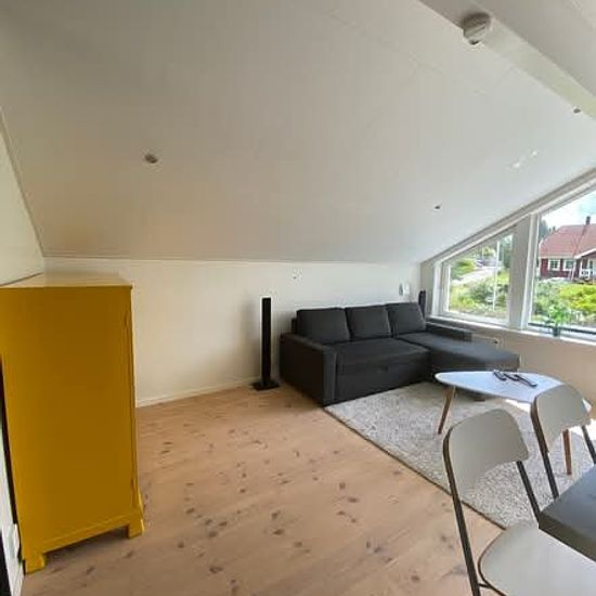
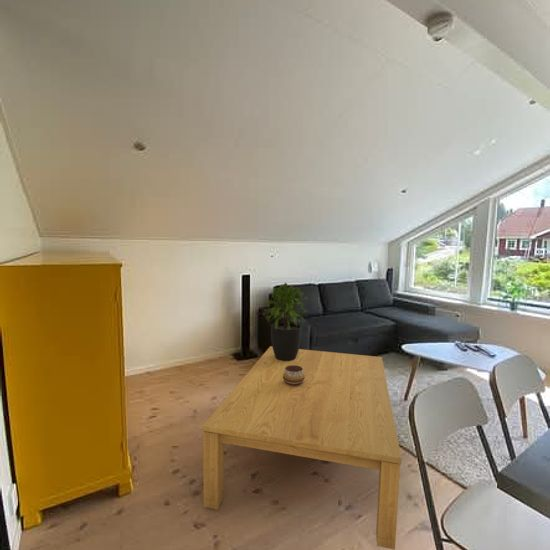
+ coffee table [202,345,402,550]
+ potted plant [262,282,308,361]
+ decorative bowl [283,365,305,386]
